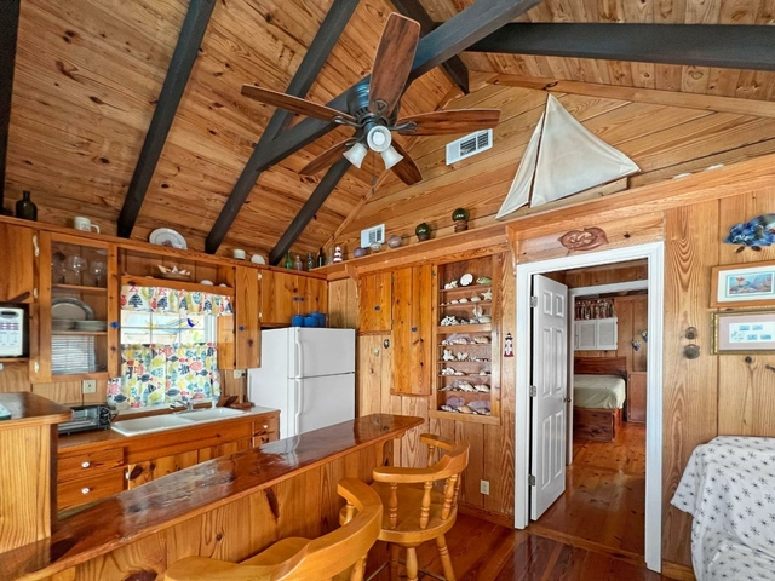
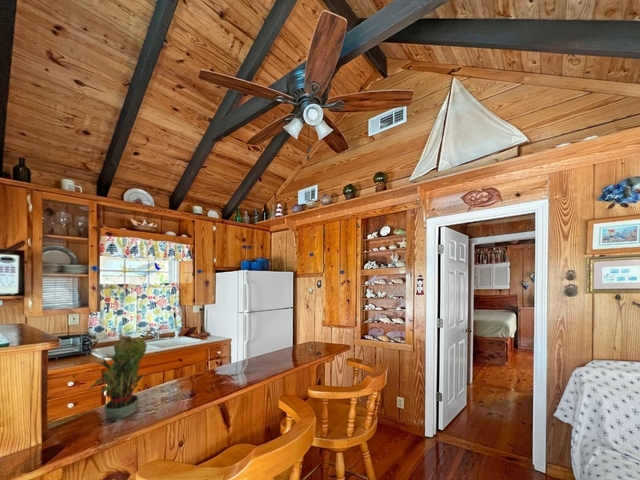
+ potted plant [86,328,152,419]
